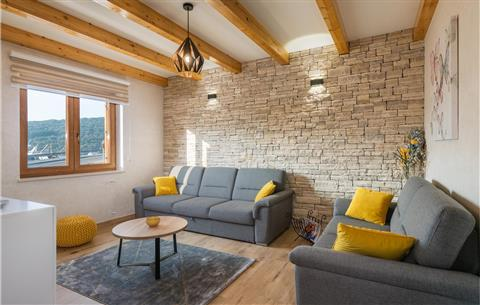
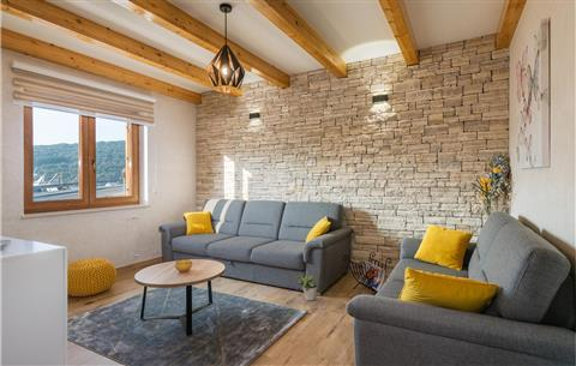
+ potted plant [296,274,319,301]
